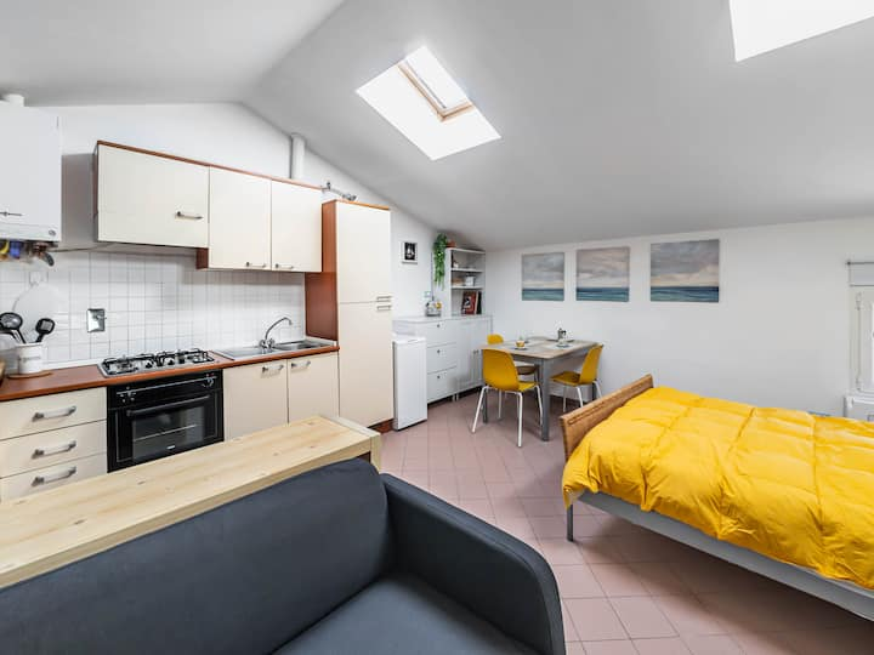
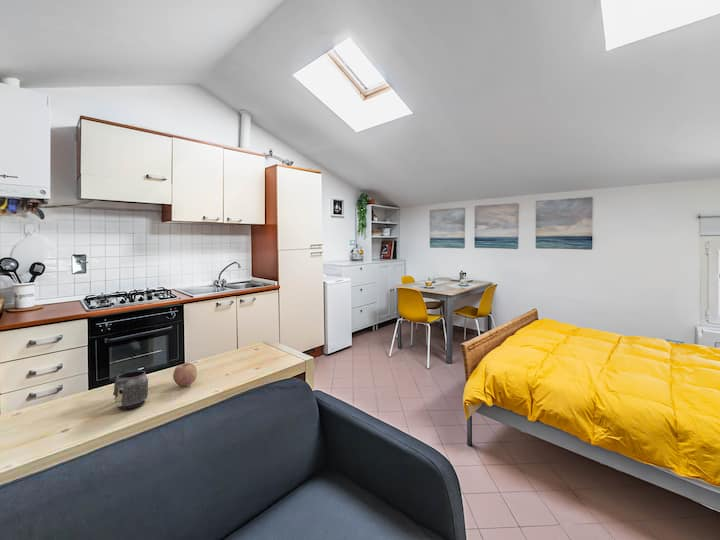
+ fruit [172,362,198,387]
+ mug [112,370,149,410]
